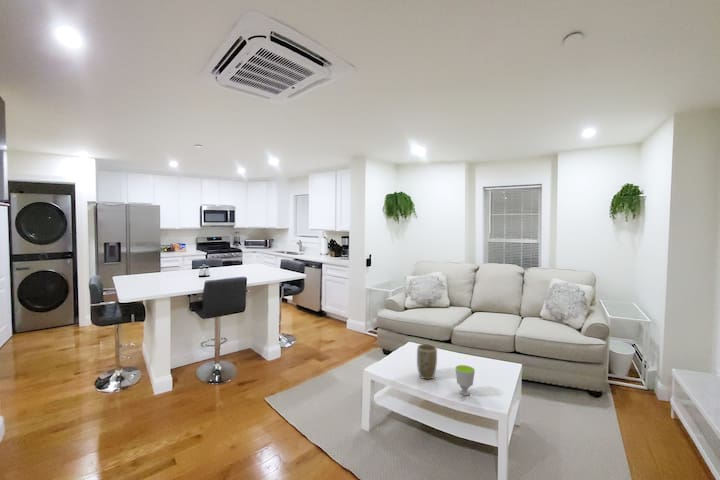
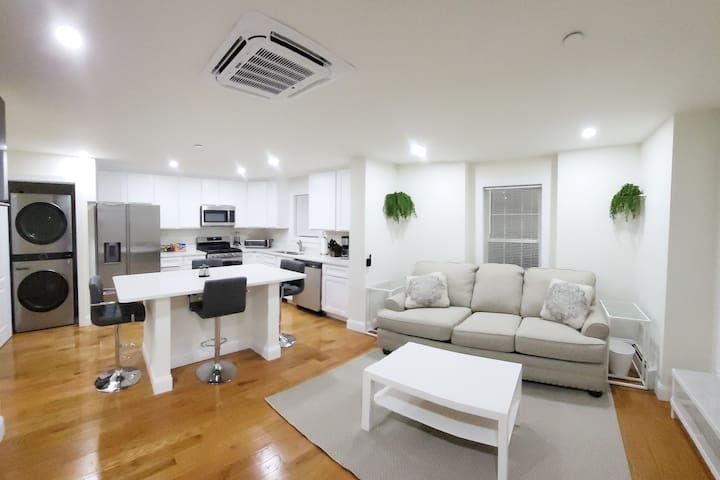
- cup [455,364,476,396]
- plant pot [416,343,438,380]
